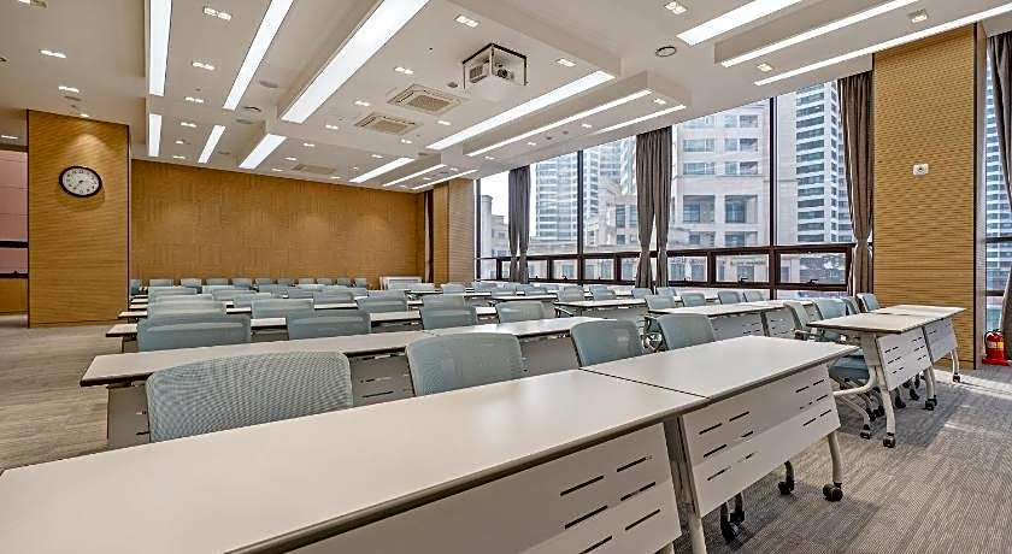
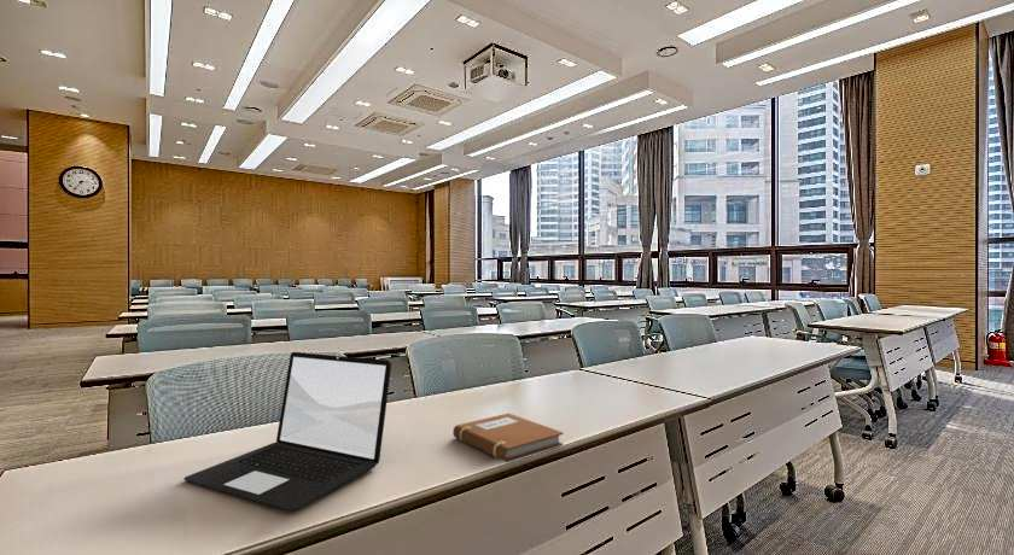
+ notebook [451,411,565,463]
+ laptop [182,351,392,512]
